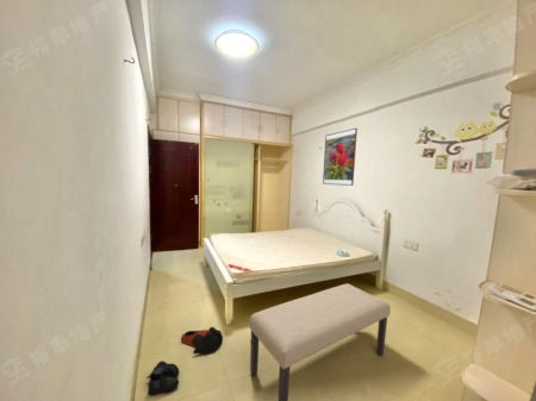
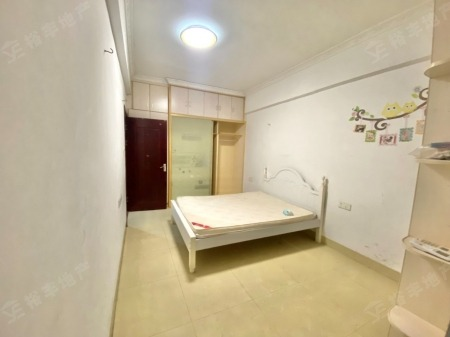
- boots [147,359,180,397]
- bag [180,326,224,355]
- bench [248,282,392,401]
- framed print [322,127,359,187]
